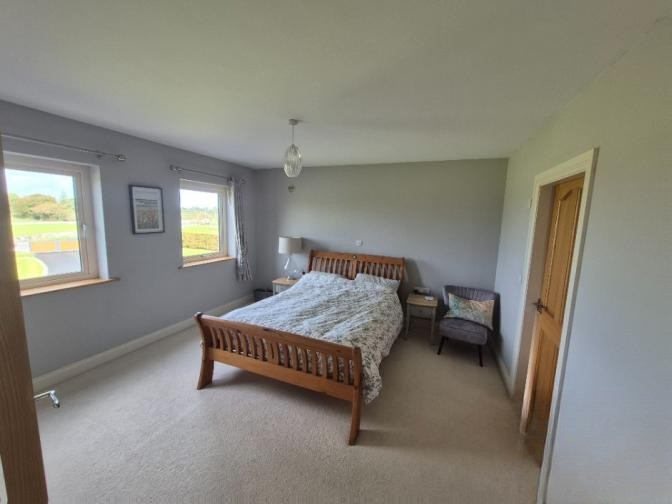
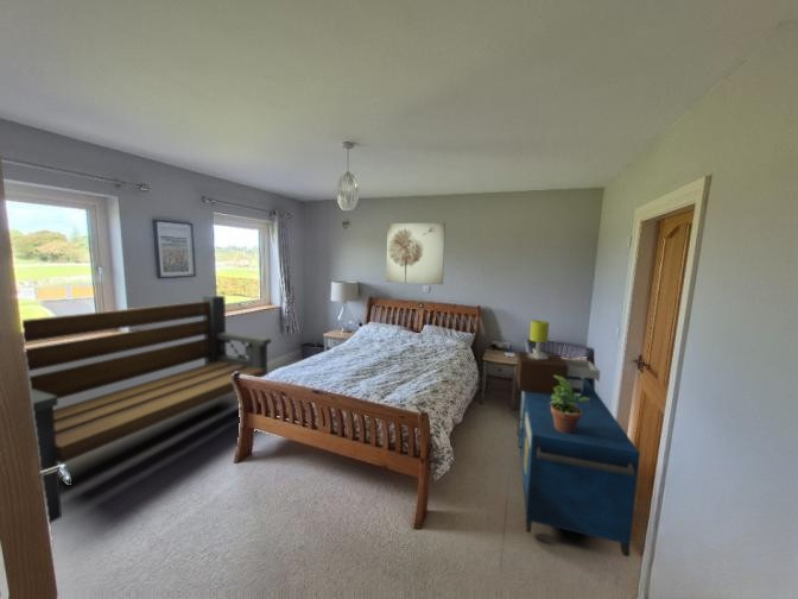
+ table lamp [515,320,601,395]
+ wall art [385,222,446,285]
+ bench [21,294,272,524]
+ storage cabinet [517,377,641,559]
+ potted plant [550,376,590,434]
